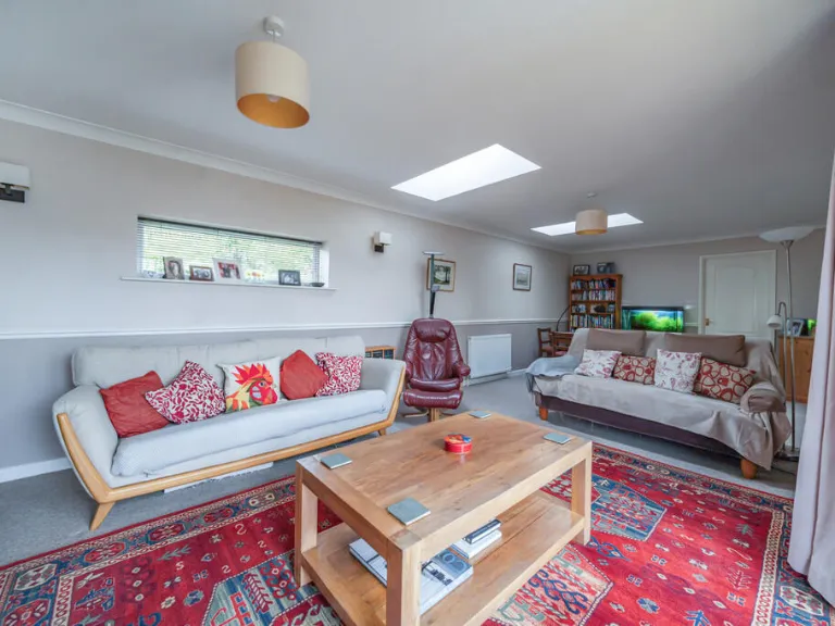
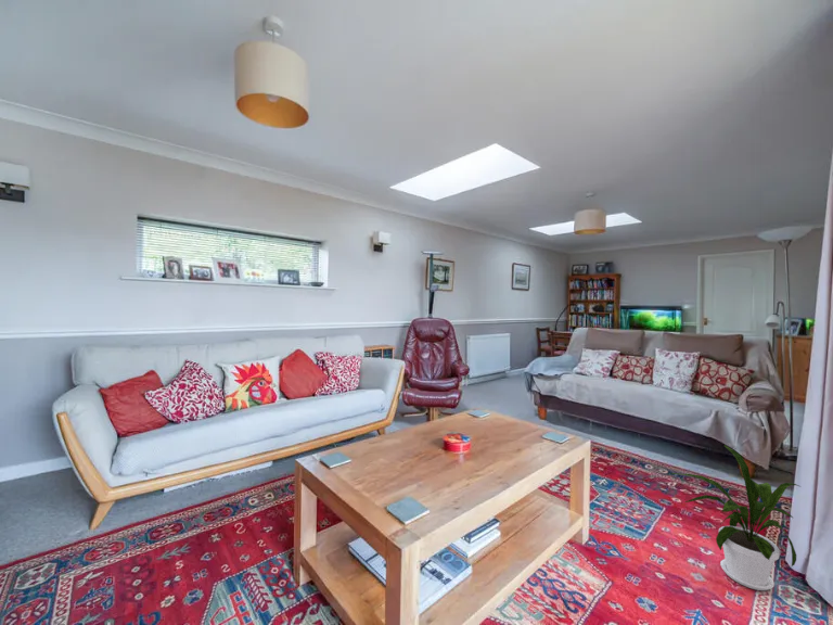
+ house plant [670,444,800,591]
